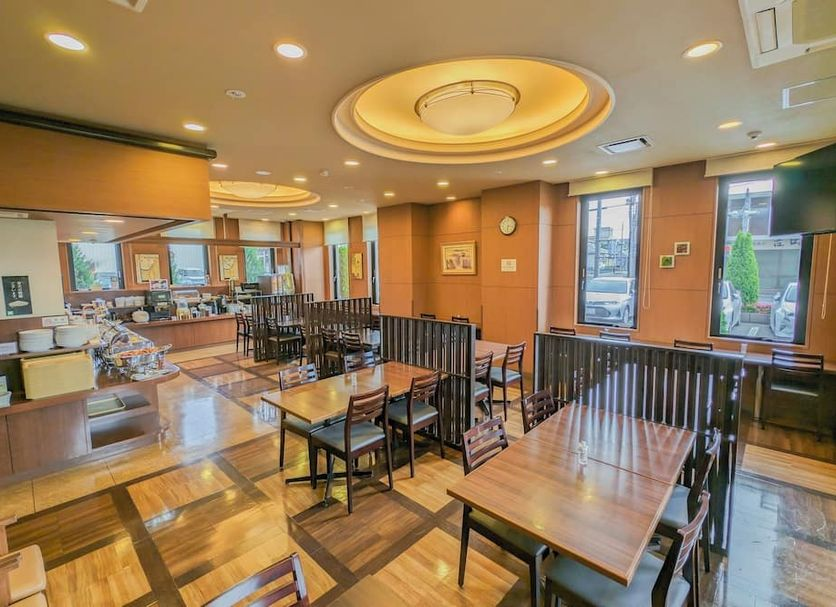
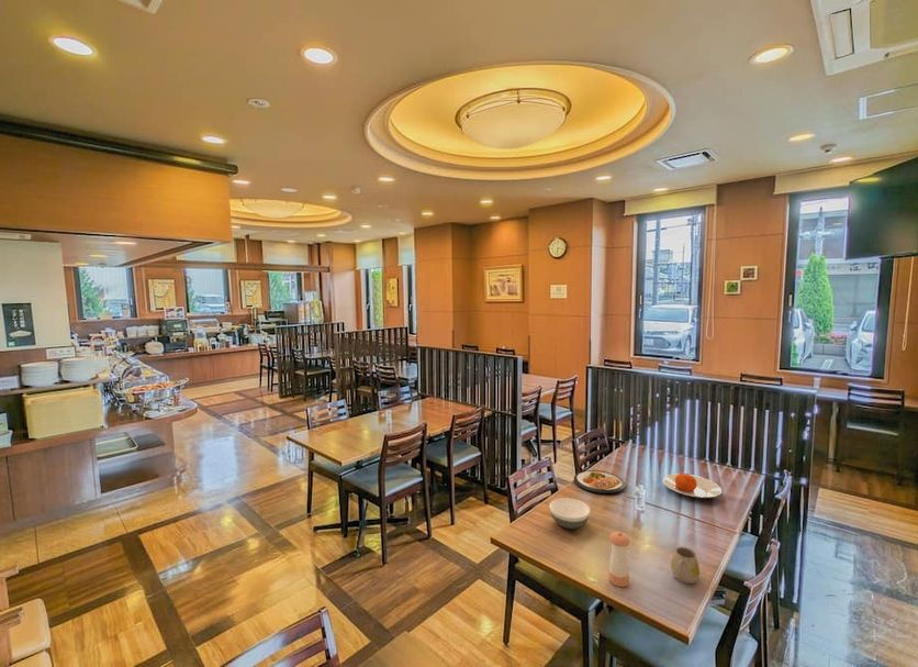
+ plate [662,473,723,499]
+ dish [573,469,626,494]
+ bowl [548,497,591,530]
+ mug [670,546,701,585]
+ pepper shaker [607,531,630,588]
